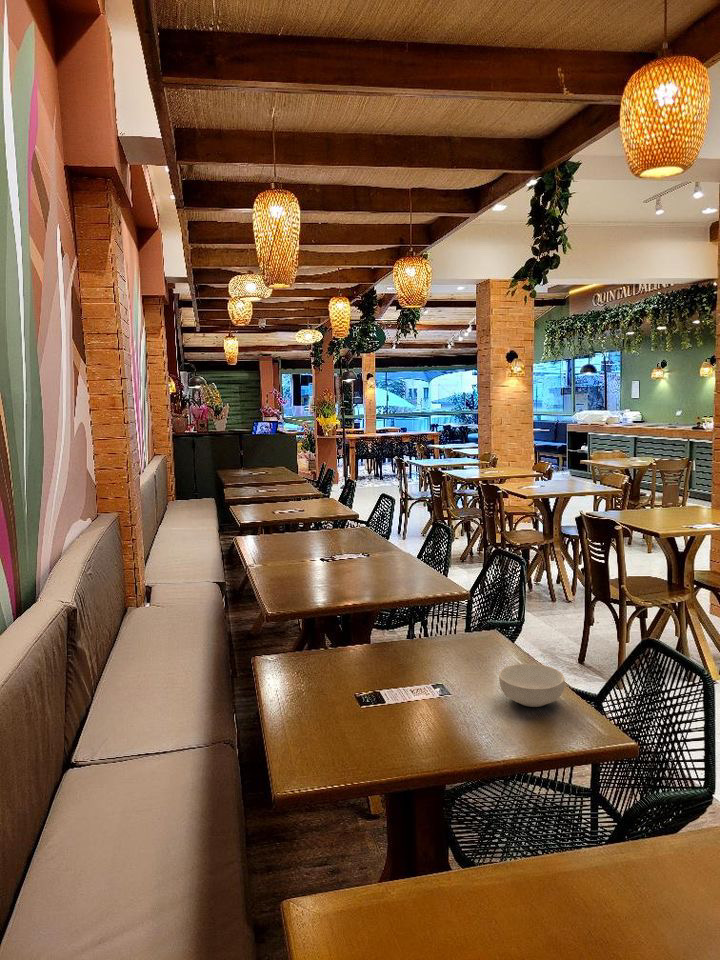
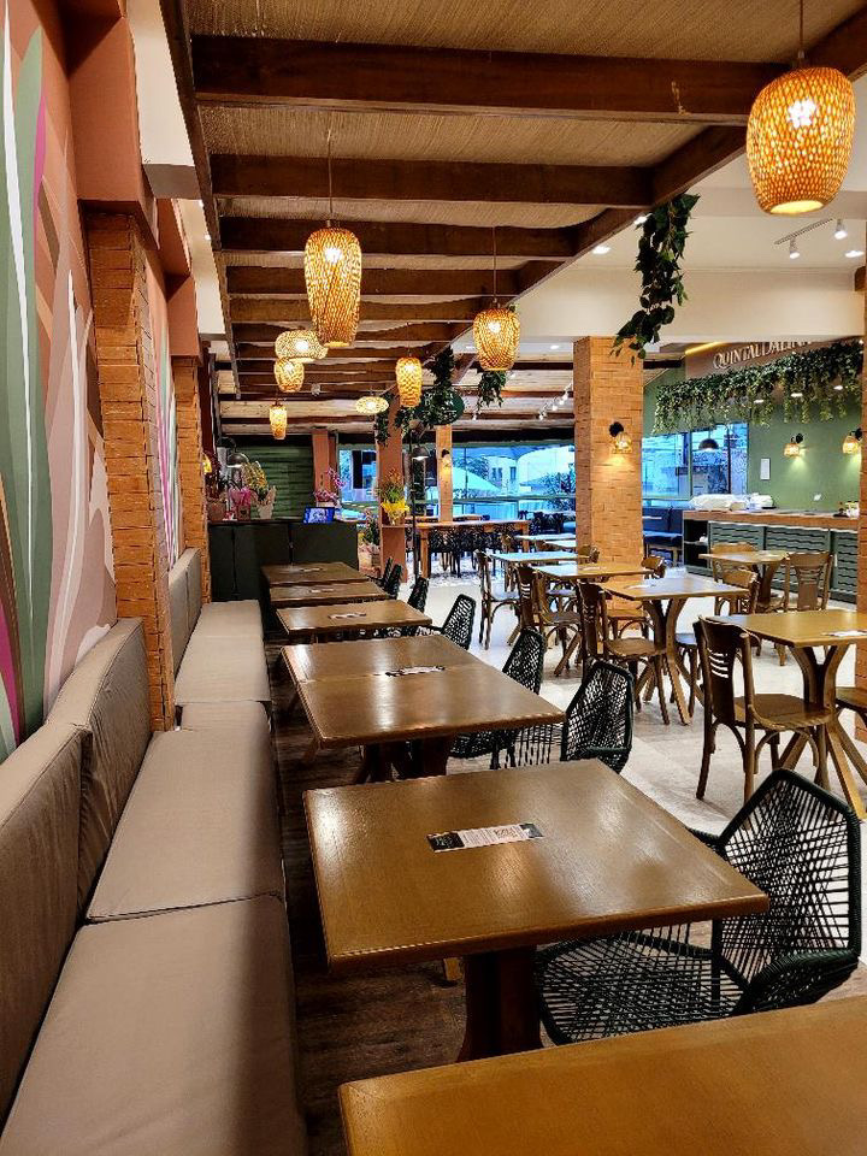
- cereal bowl [498,663,566,708]
